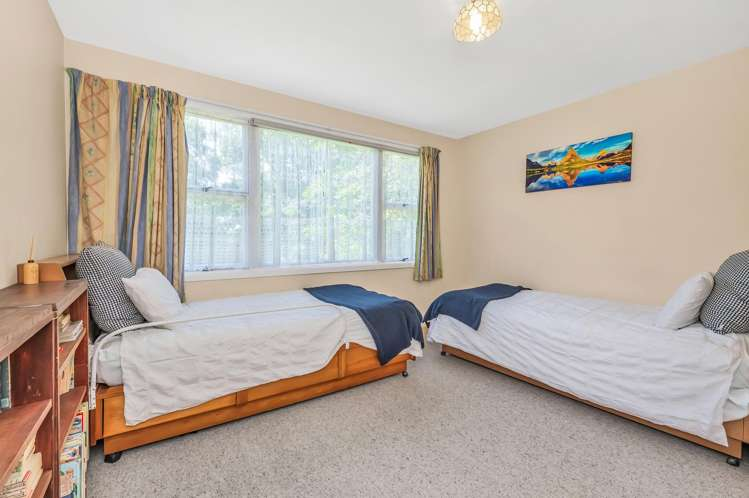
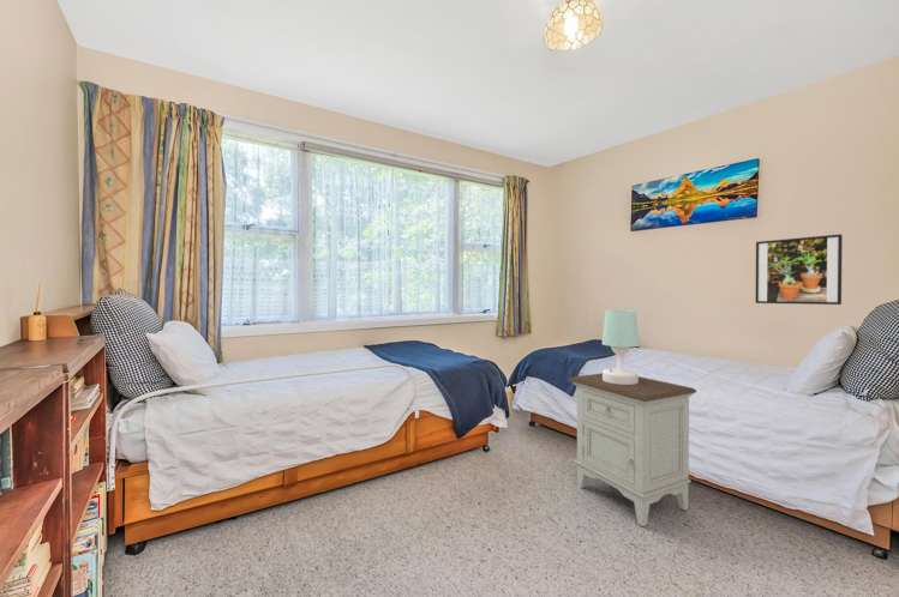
+ nightstand [567,372,697,527]
+ table lamp [601,309,640,385]
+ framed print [754,233,844,306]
